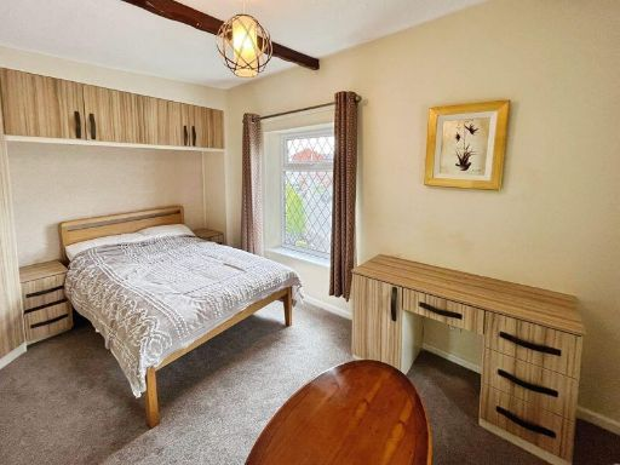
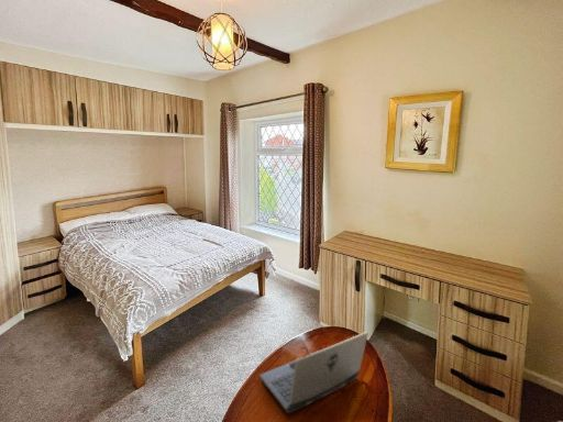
+ laptop computer [258,331,369,415]
